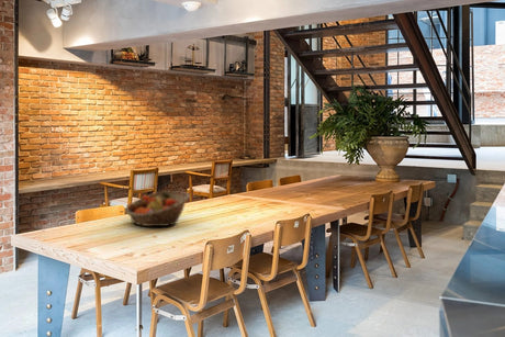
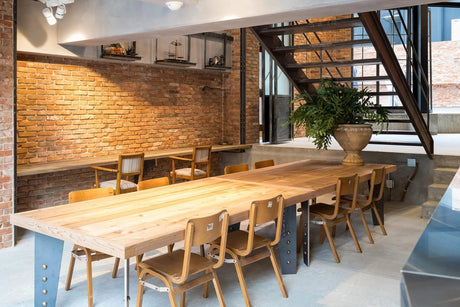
- fruit basket [124,190,191,227]
